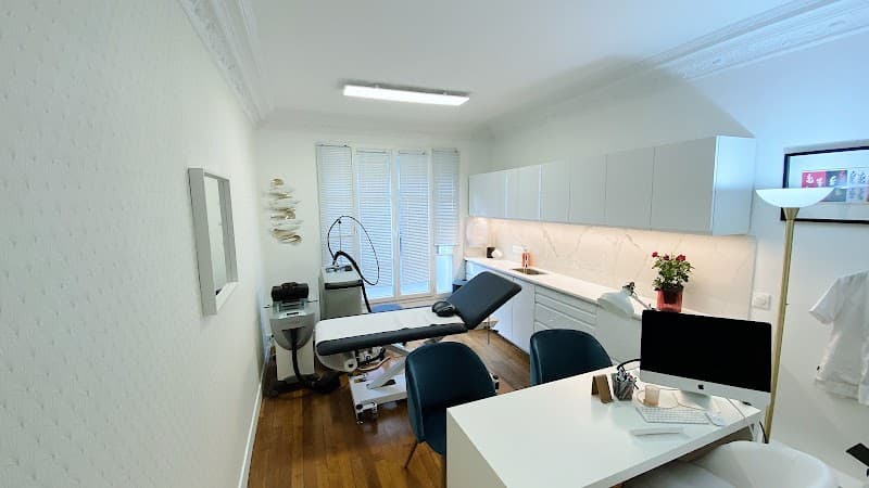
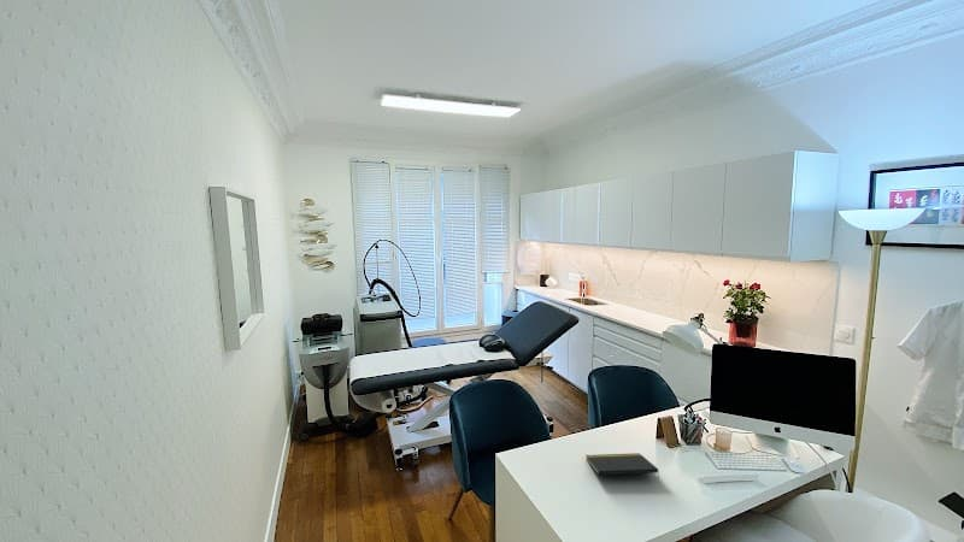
+ notepad [584,452,660,479]
